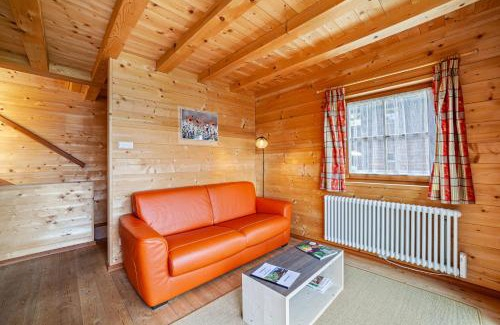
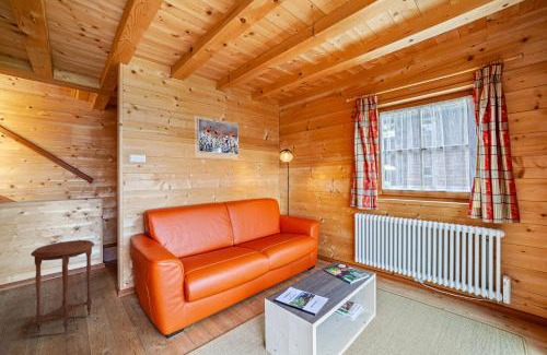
+ side table [30,239,95,334]
